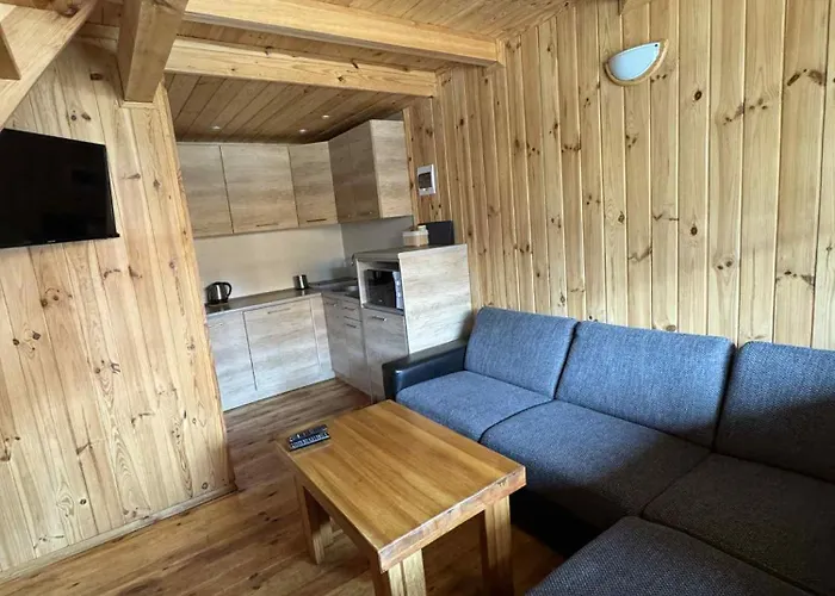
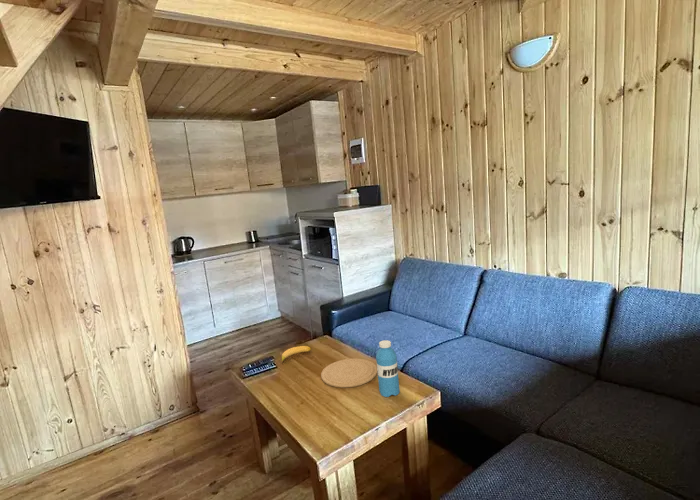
+ banana [280,345,312,364]
+ plate [320,358,378,389]
+ water bottle [375,339,401,398]
